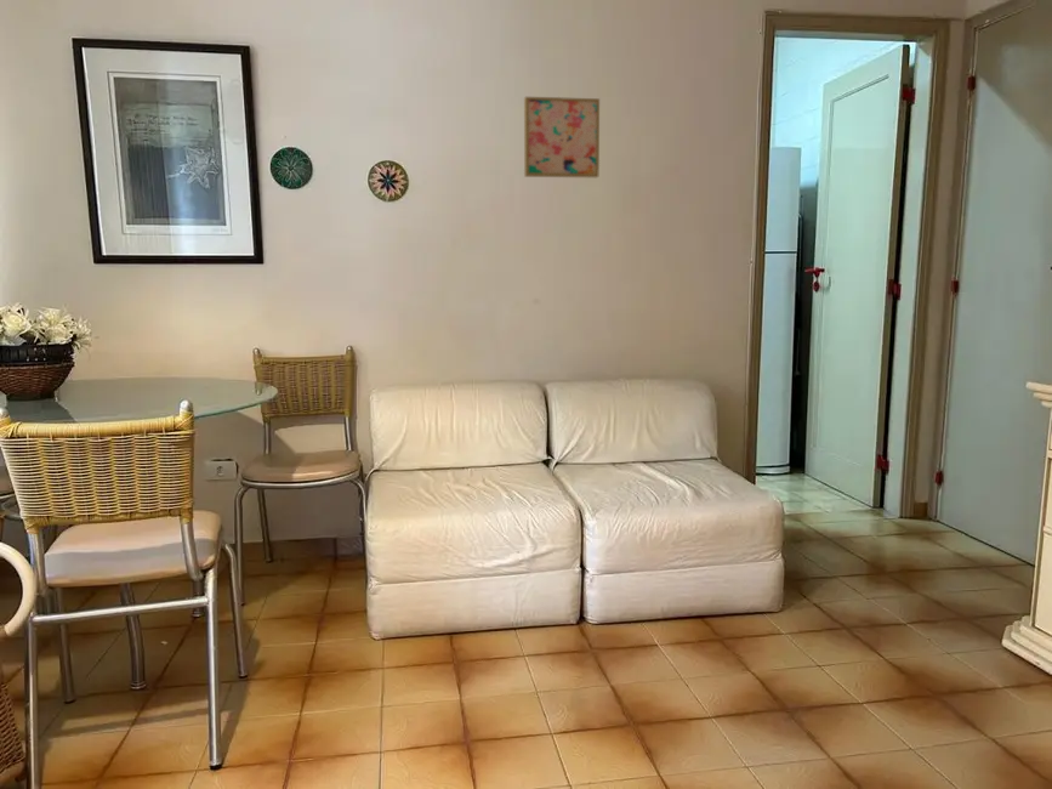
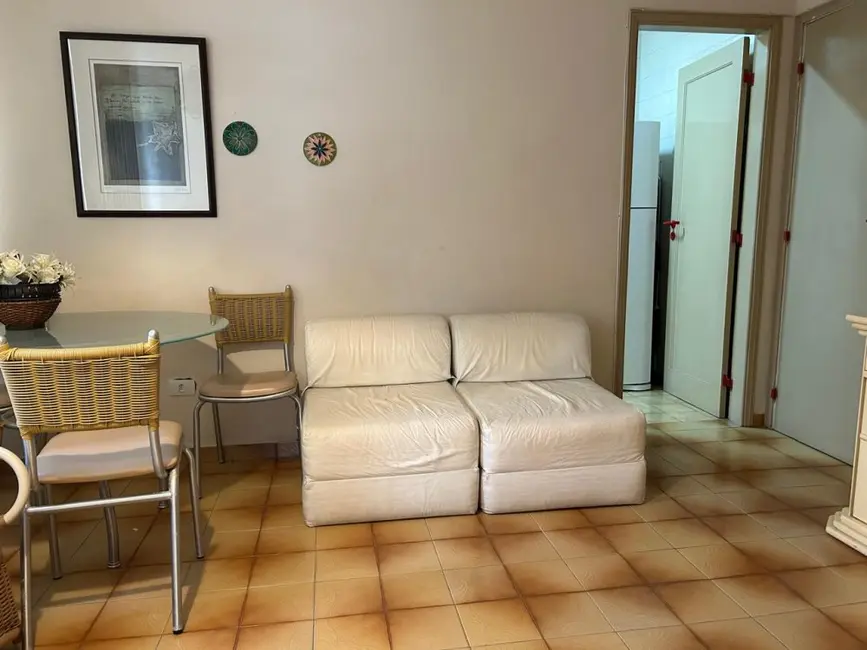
- wall art [523,96,601,178]
